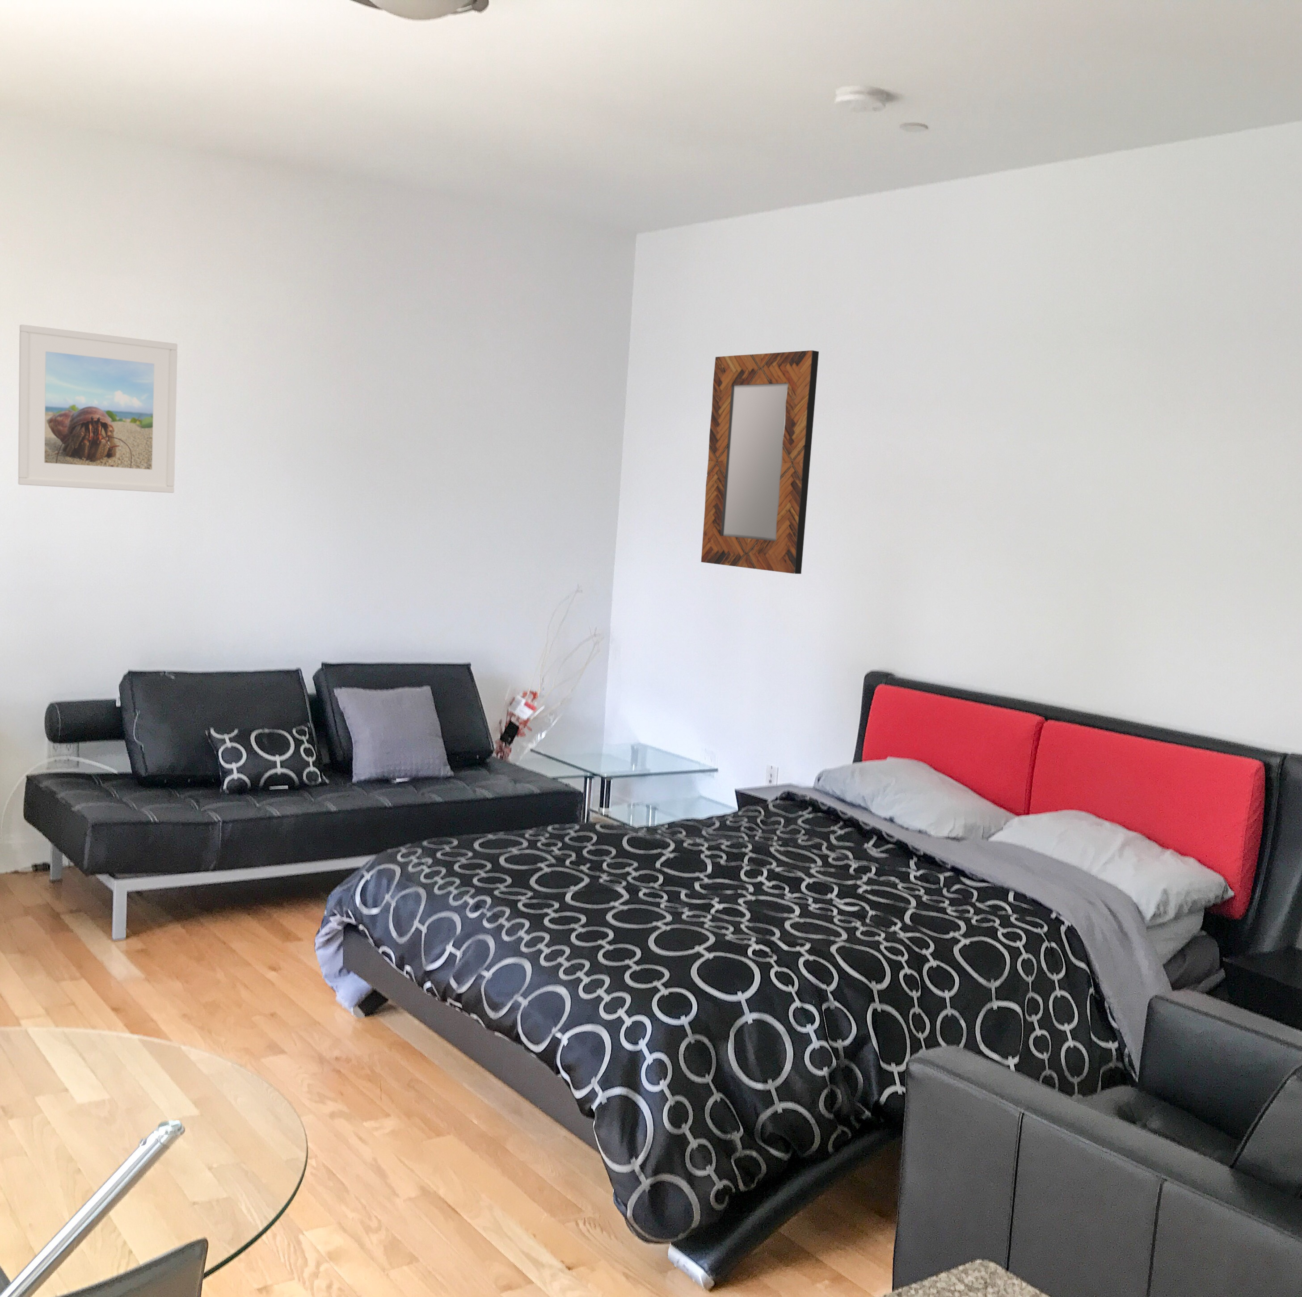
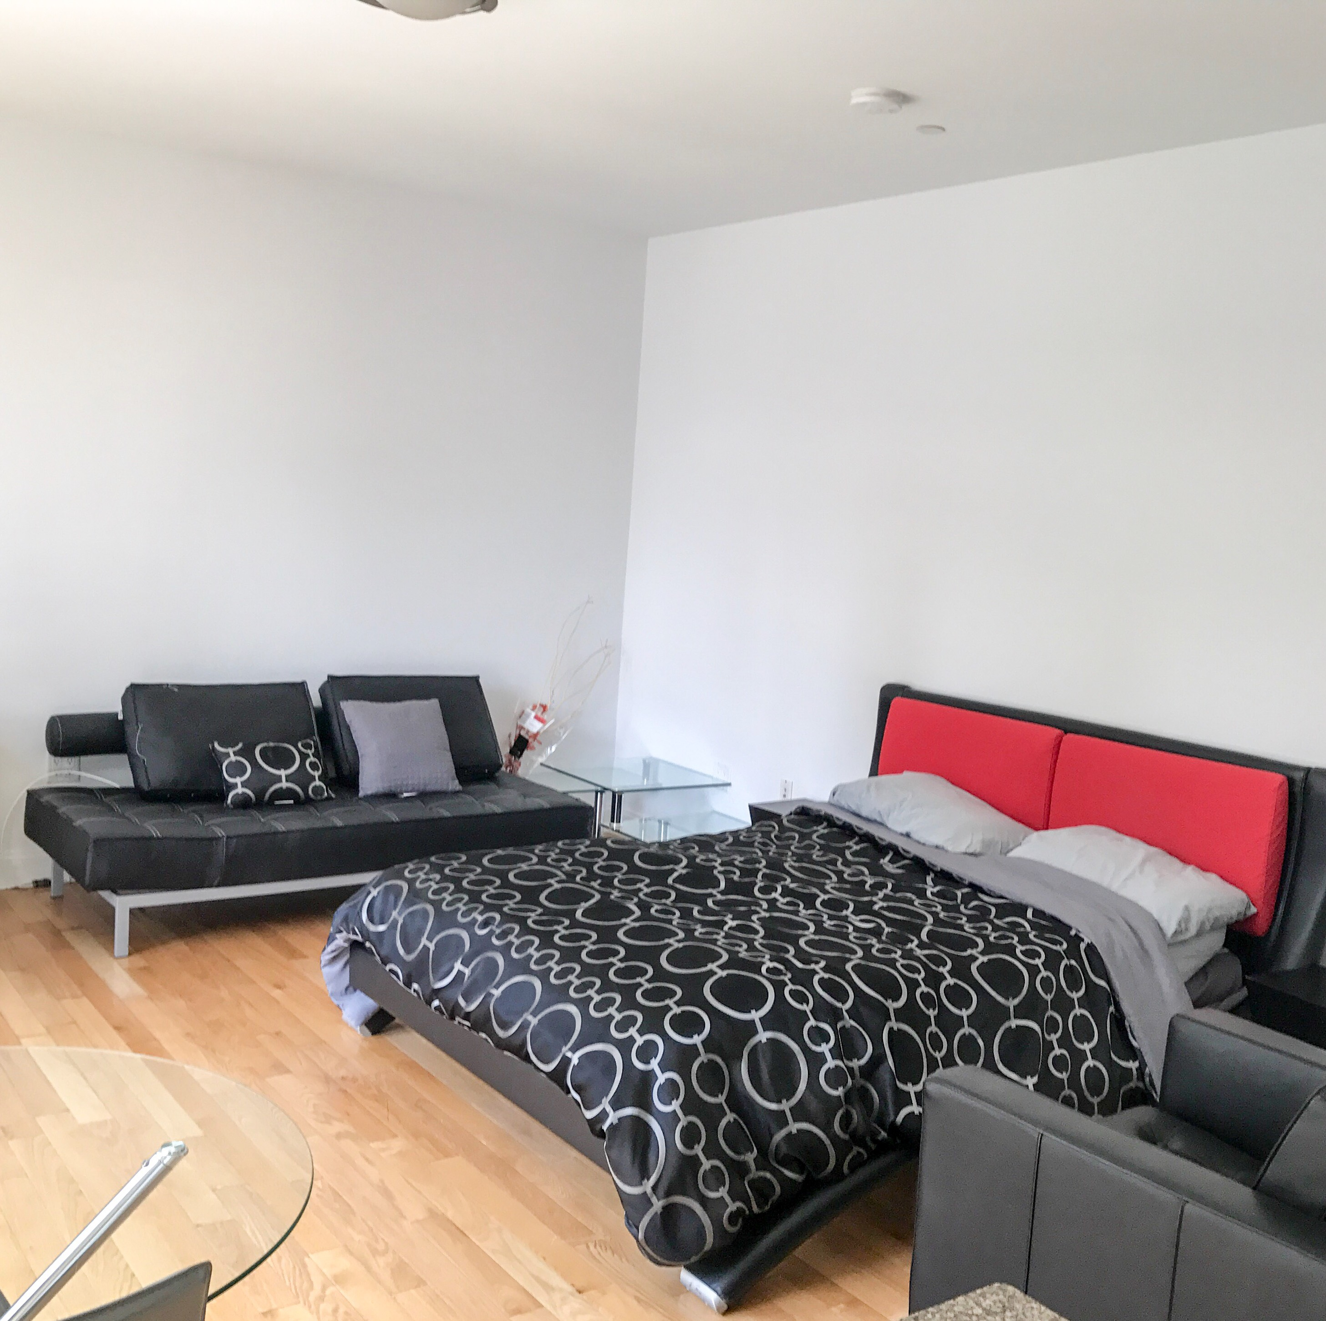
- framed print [18,324,178,493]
- home mirror [701,350,820,575]
